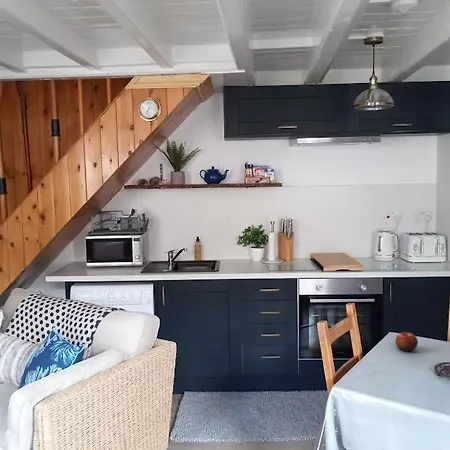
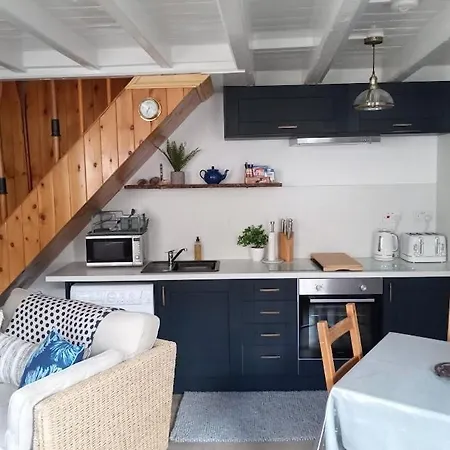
- apple [395,331,419,352]
